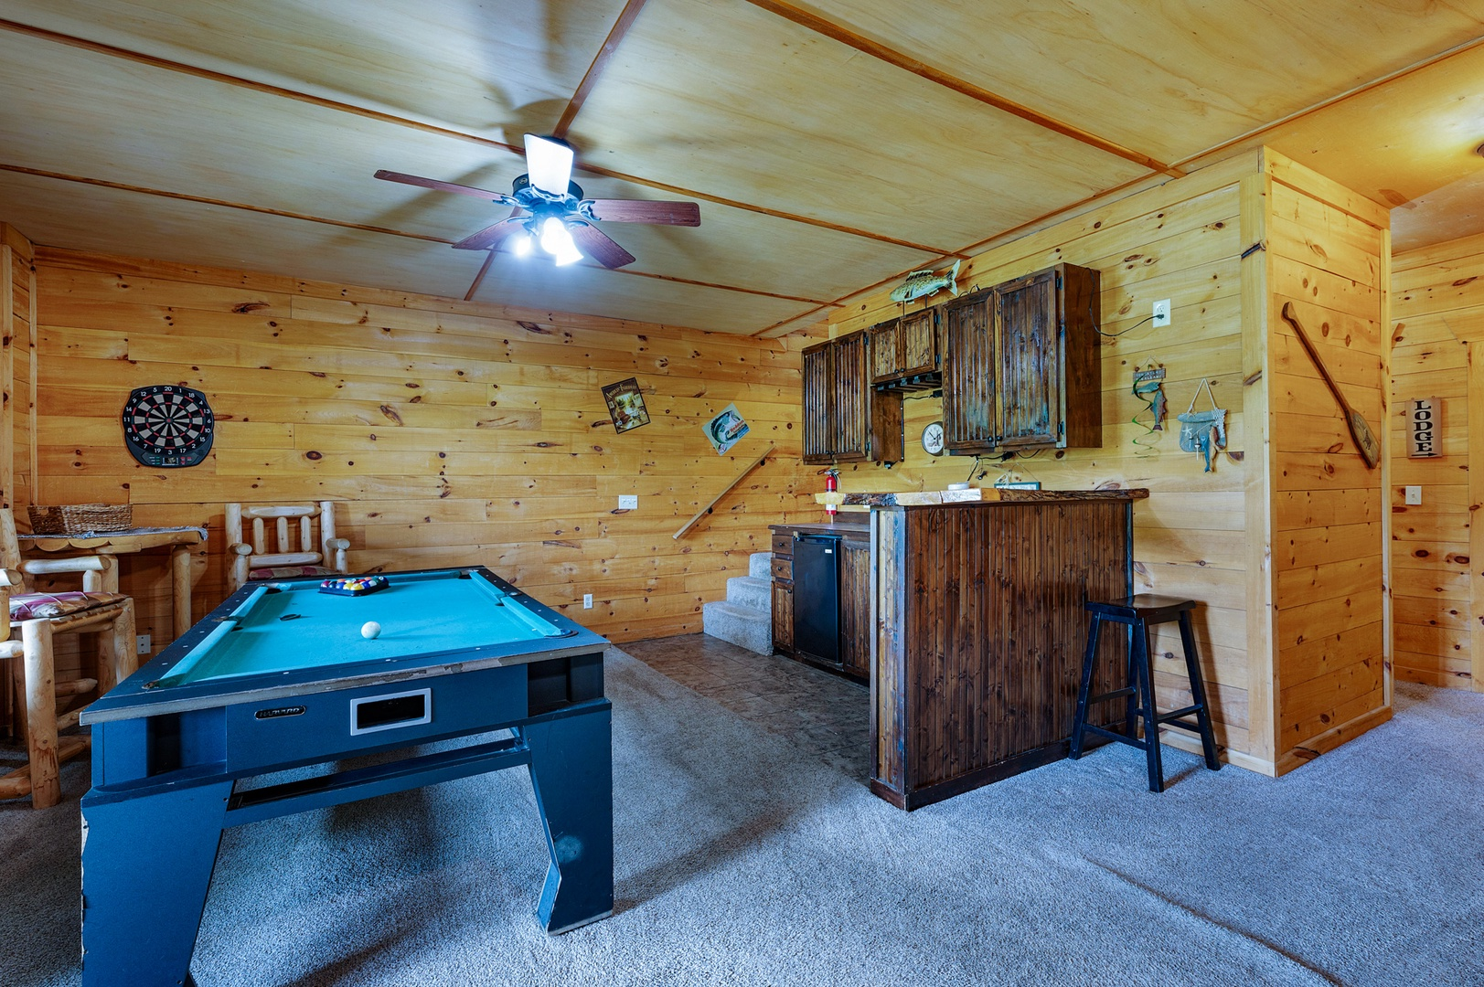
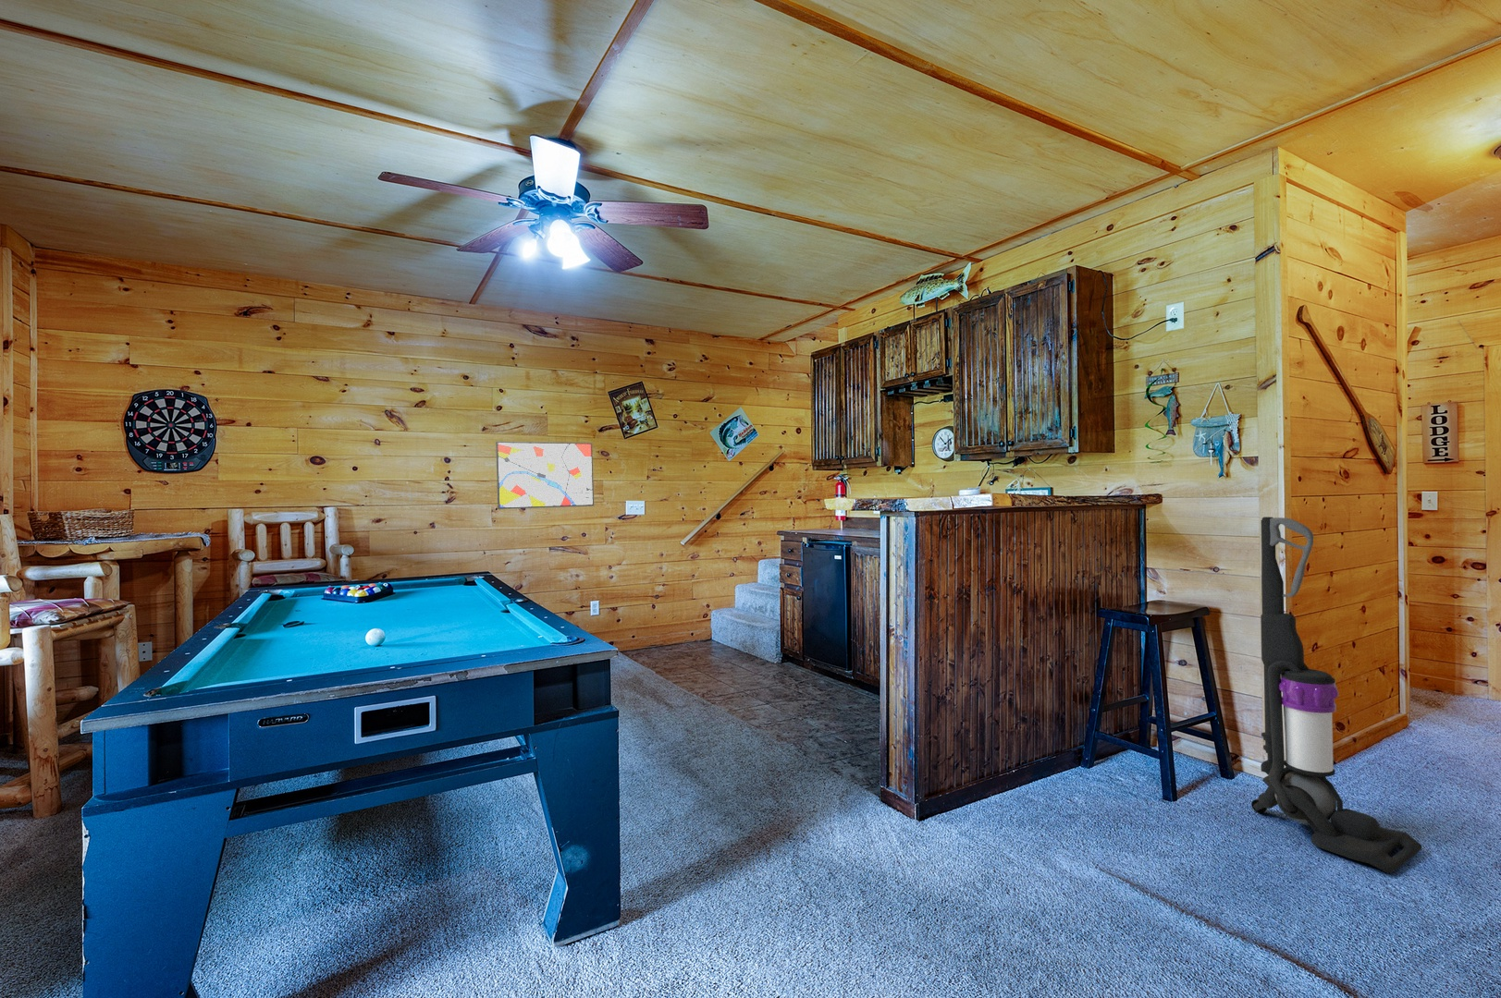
+ vacuum cleaner [1250,516,1422,874]
+ wall art [495,441,595,510]
